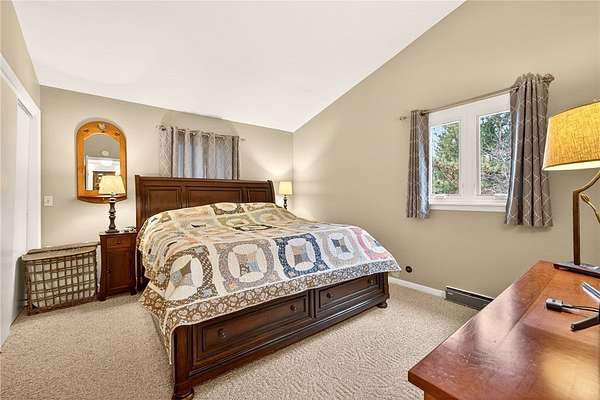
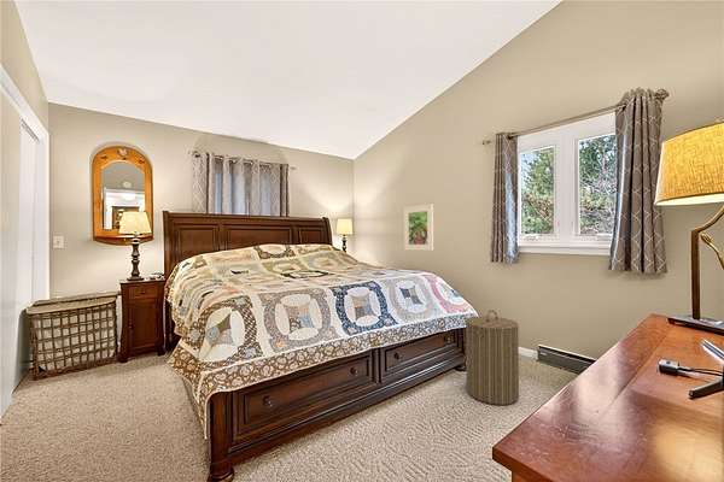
+ laundry hamper [465,308,520,406]
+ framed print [403,204,434,252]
